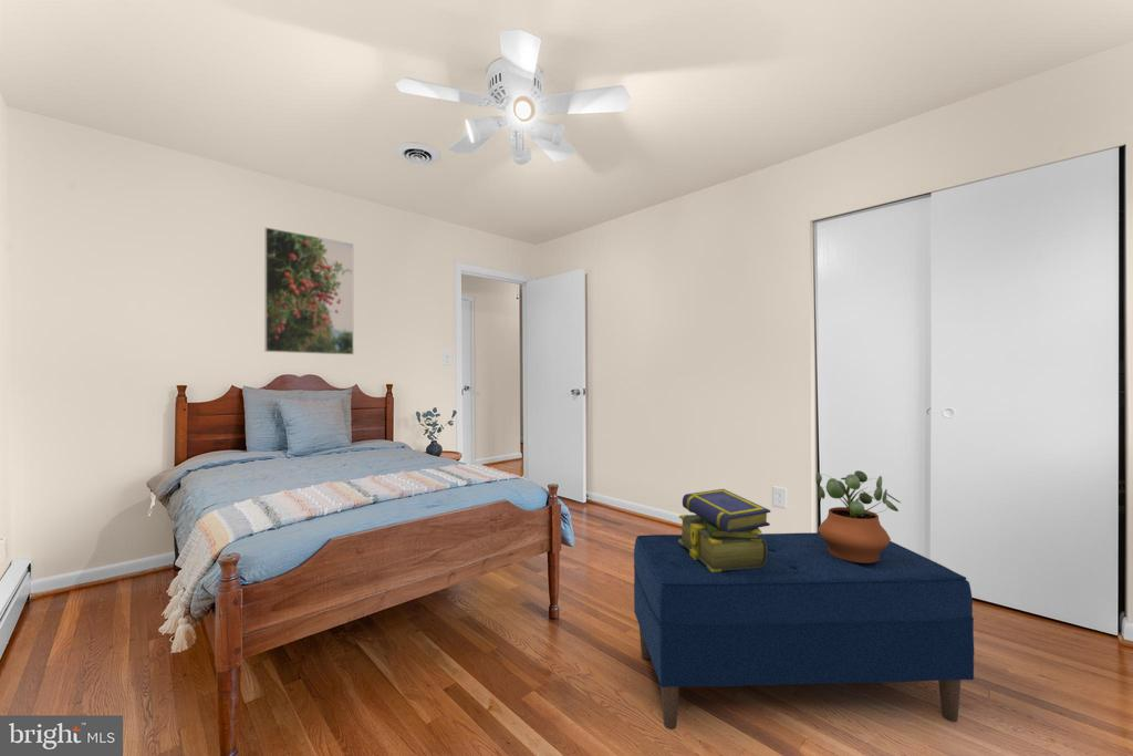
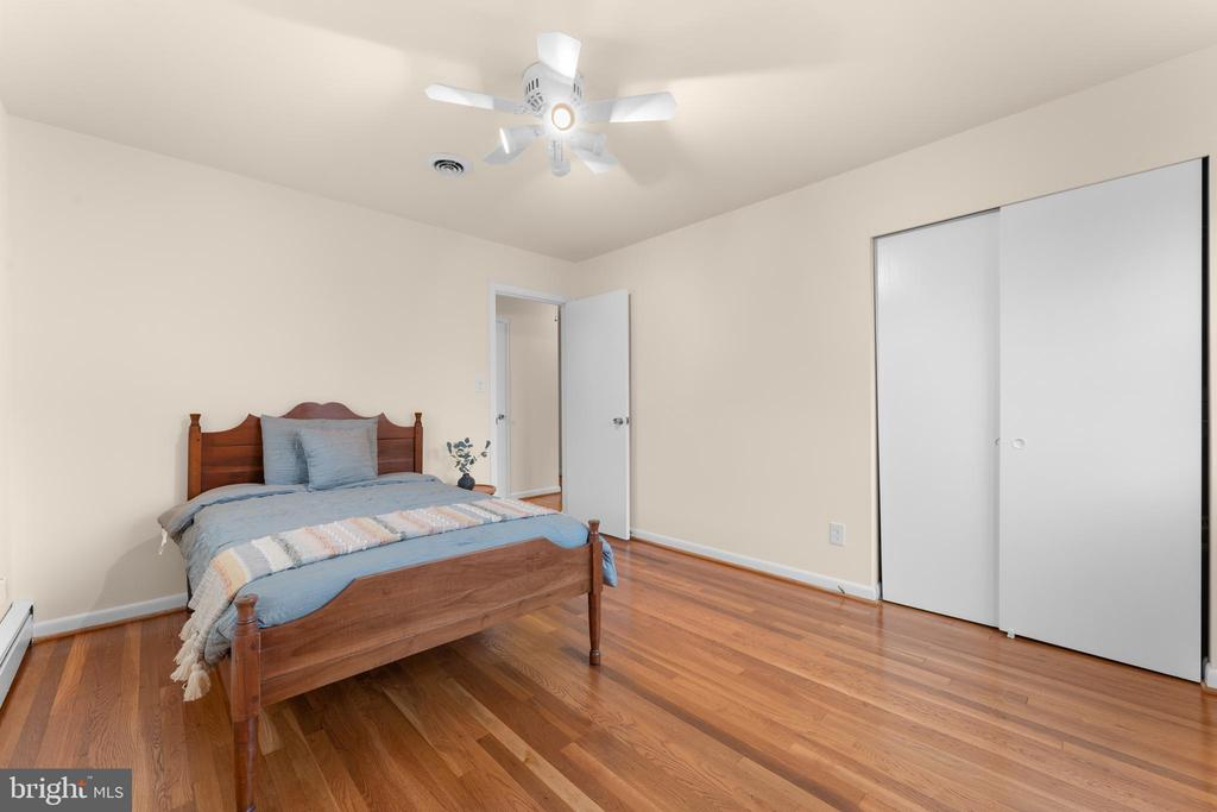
- bench [633,531,975,731]
- potted plant [815,469,902,563]
- stack of books [678,488,771,572]
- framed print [263,226,355,355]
